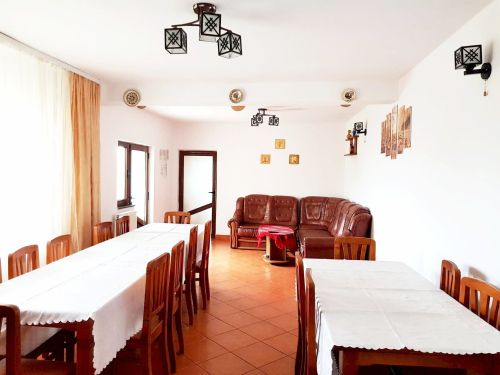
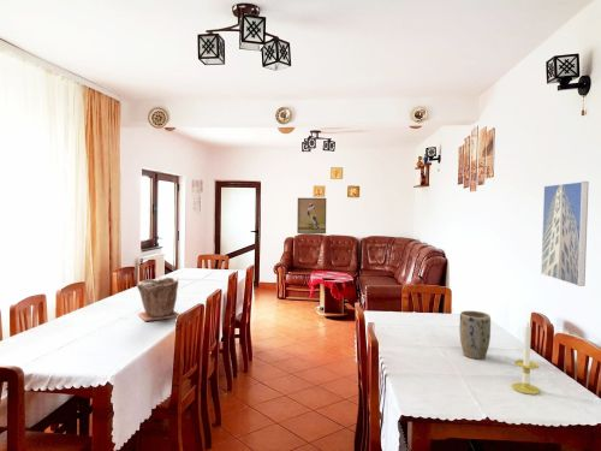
+ candle [511,321,542,396]
+ plant pot [136,277,180,322]
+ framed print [540,180,590,287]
+ plant pot [458,310,492,360]
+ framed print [296,197,327,235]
